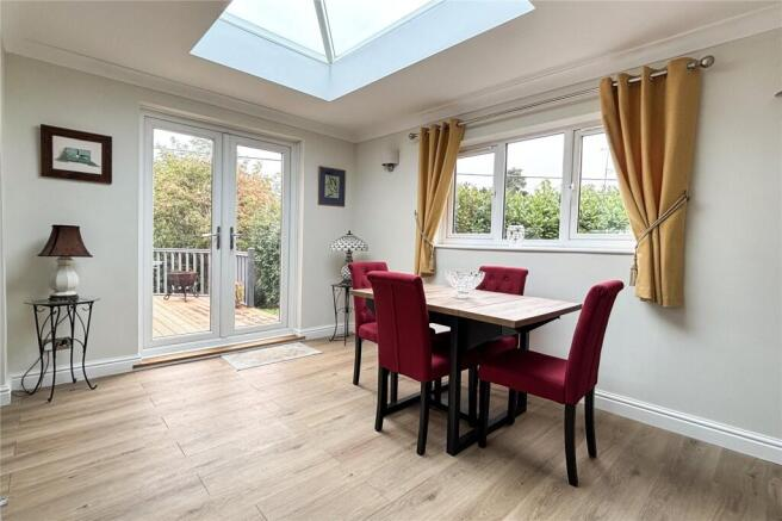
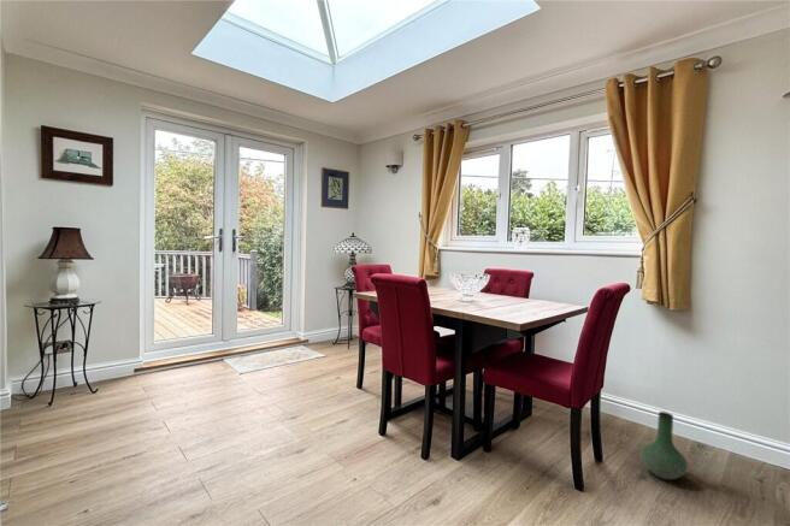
+ vase [641,410,689,481]
